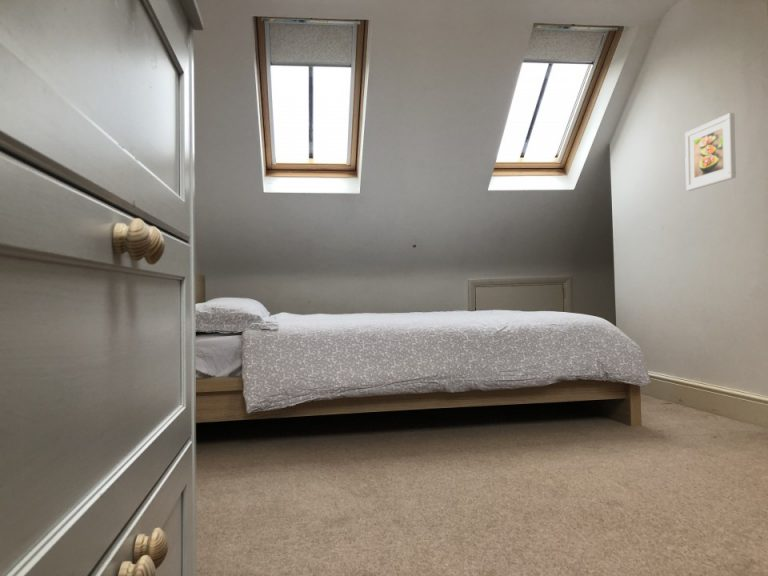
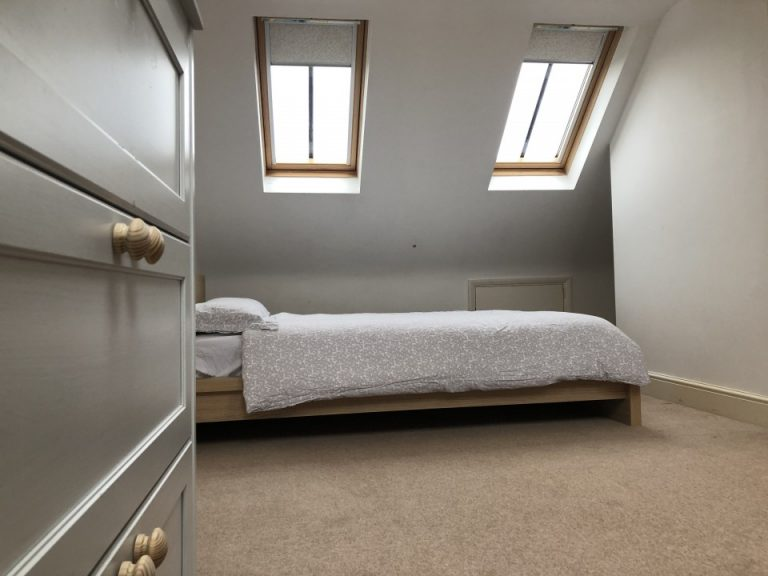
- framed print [684,112,737,192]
